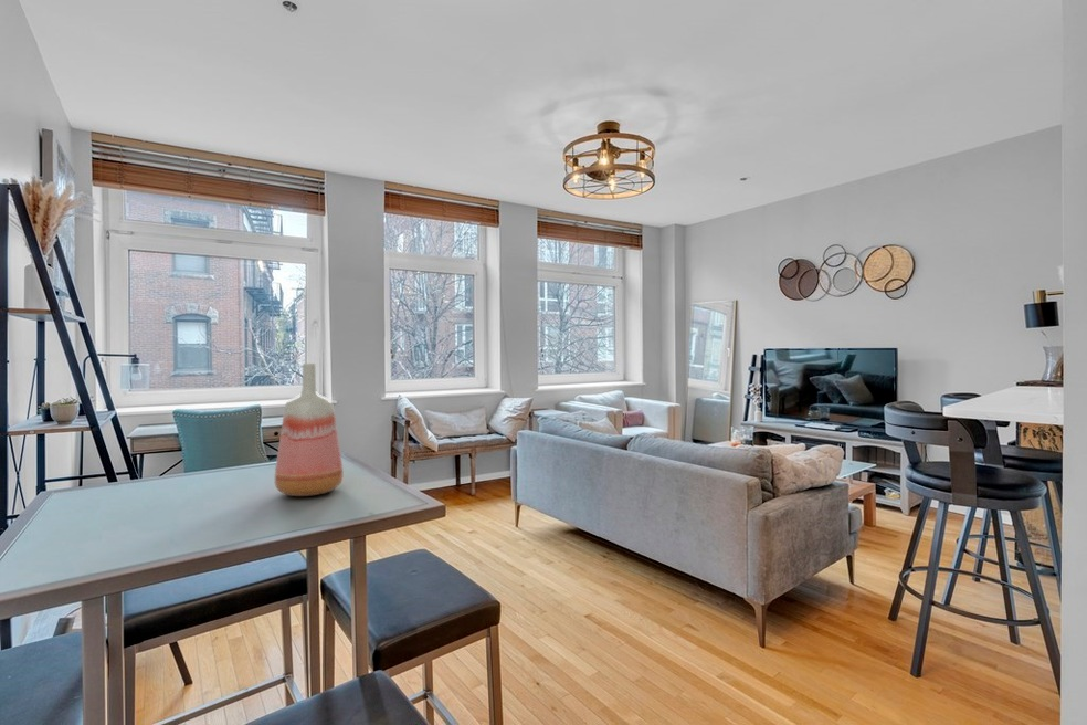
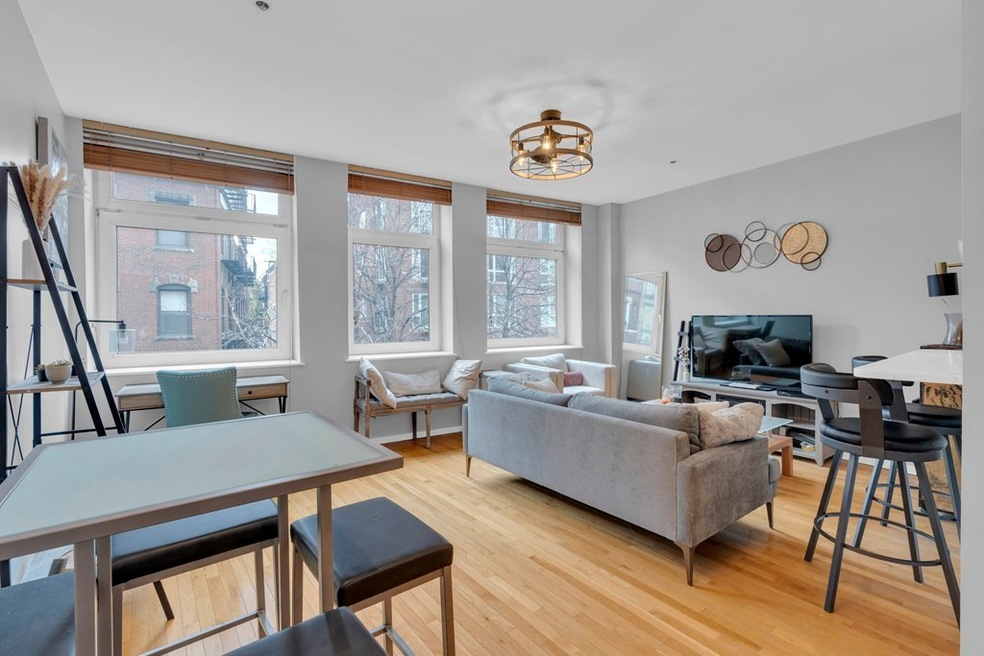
- vase [274,362,345,497]
